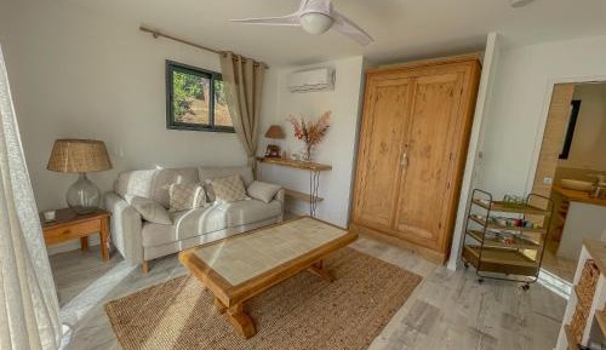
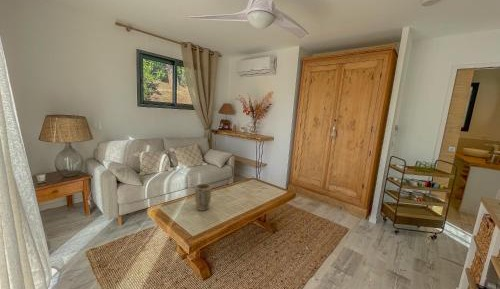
+ plant pot [194,183,212,212]
